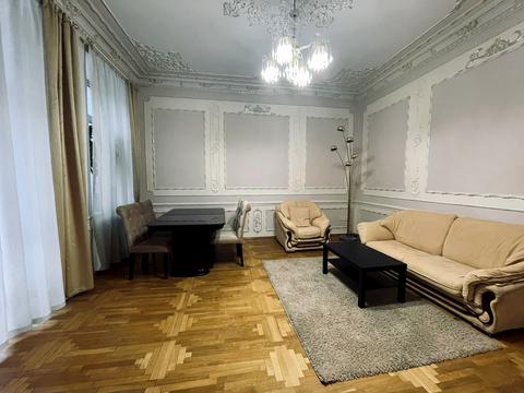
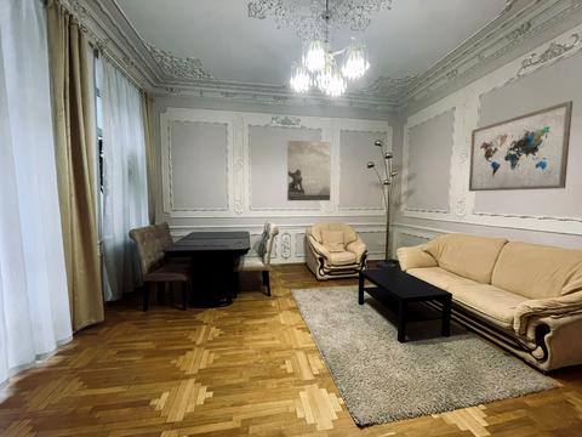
+ wall art [468,100,574,193]
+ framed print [286,140,332,202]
